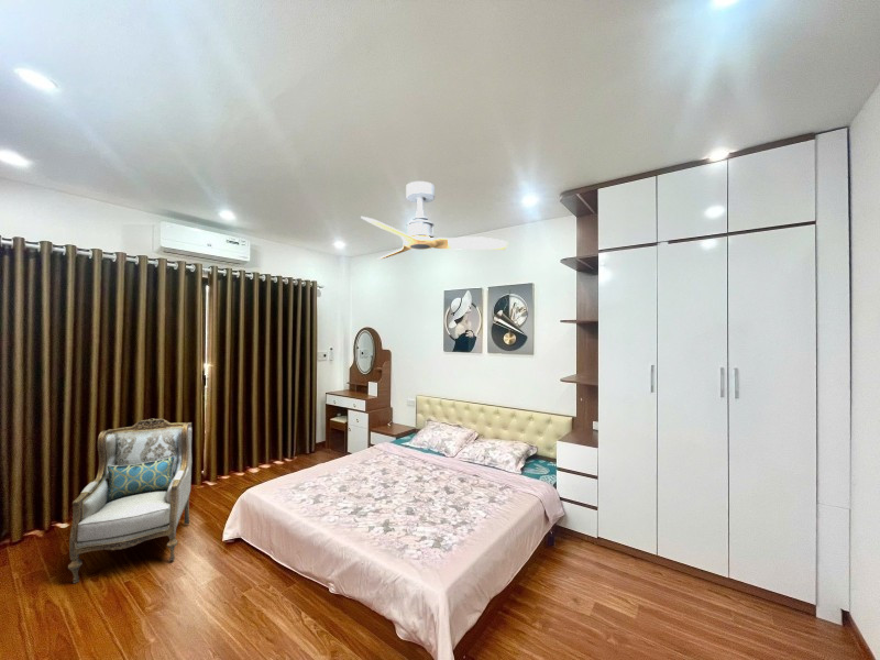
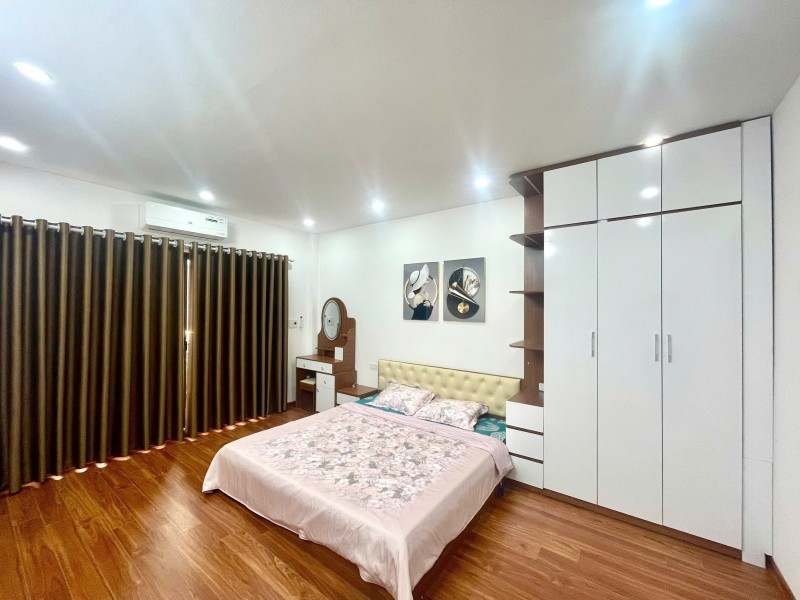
- ceiling fan [360,180,508,261]
- armchair [67,418,193,585]
